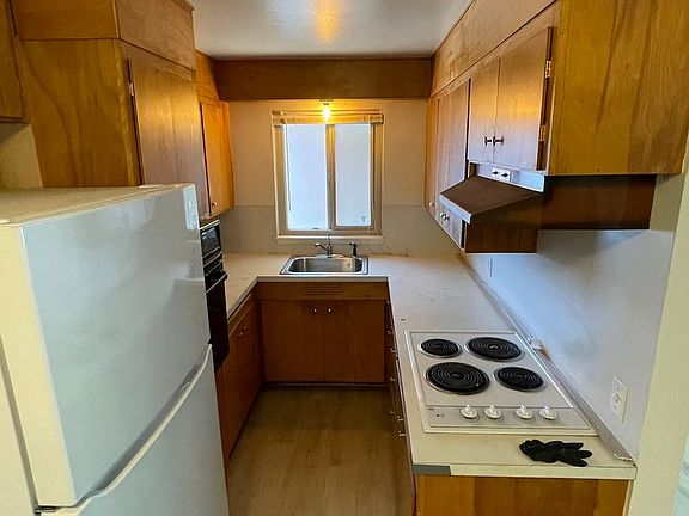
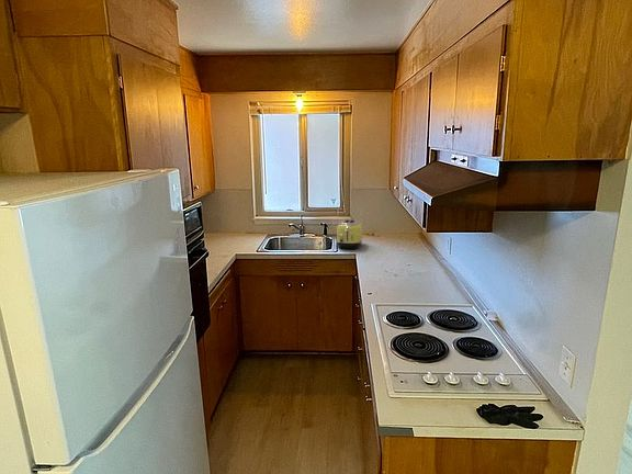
+ toaster [336,218,363,250]
